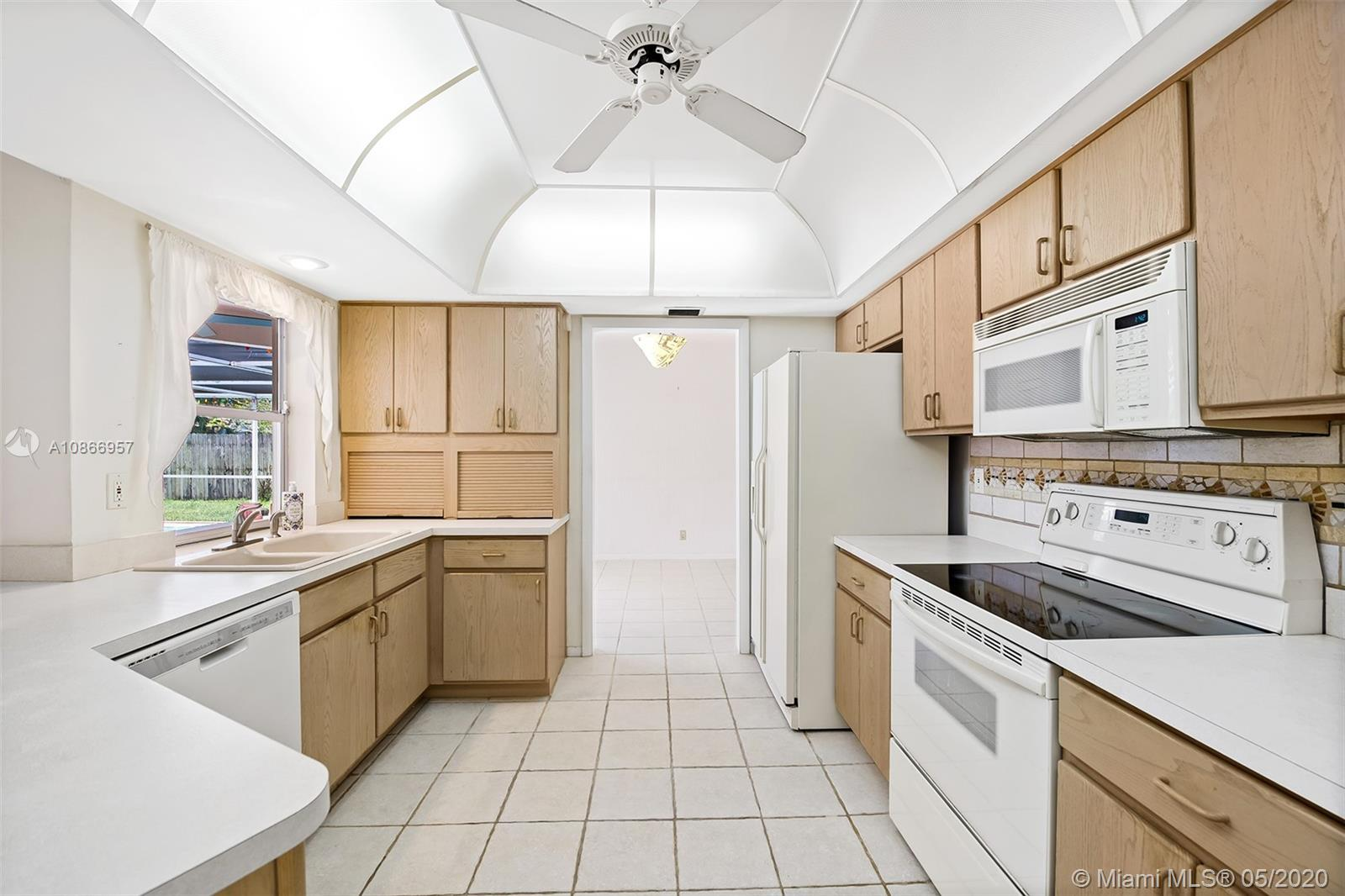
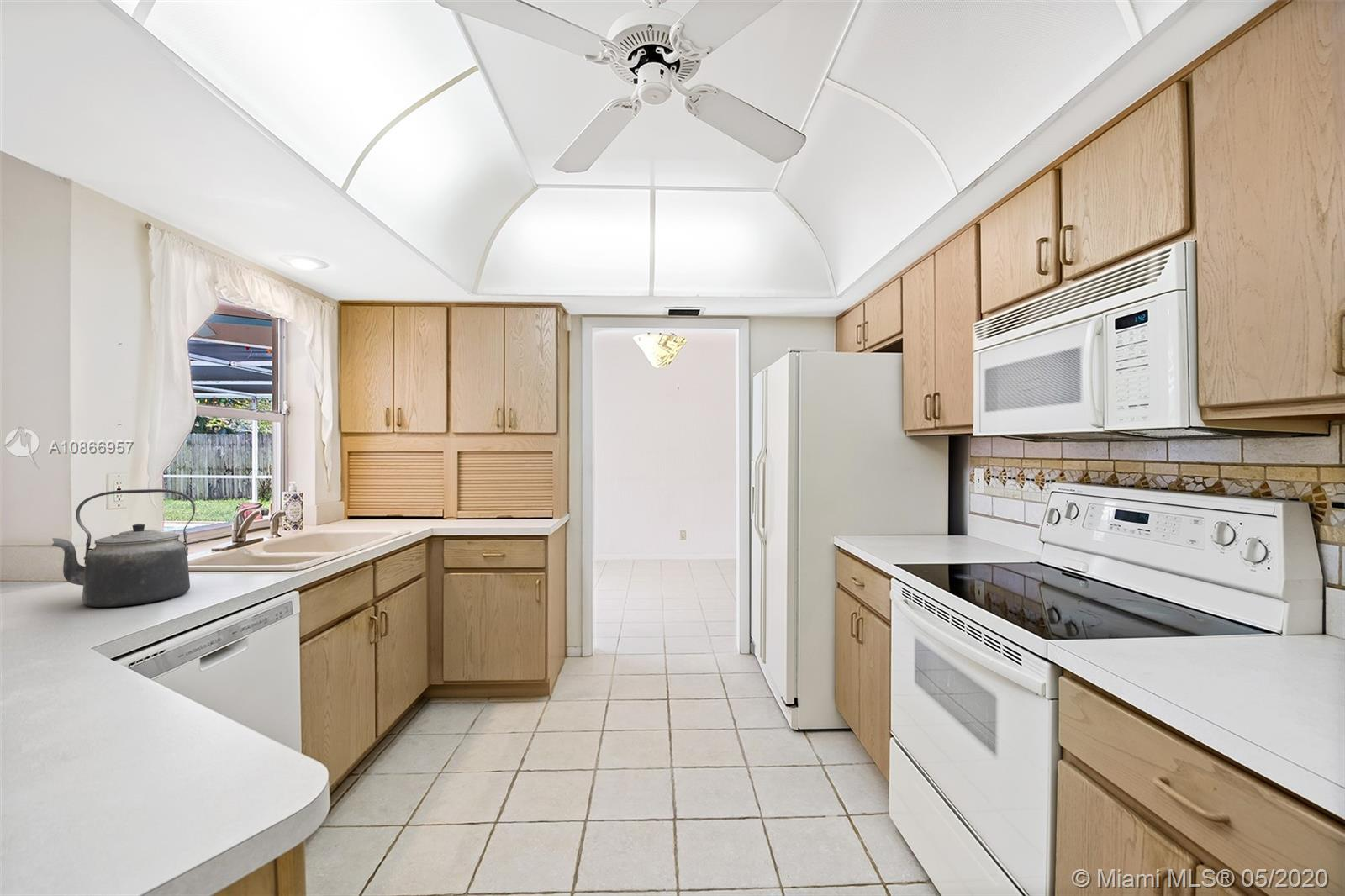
+ kettle [51,488,196,608]
